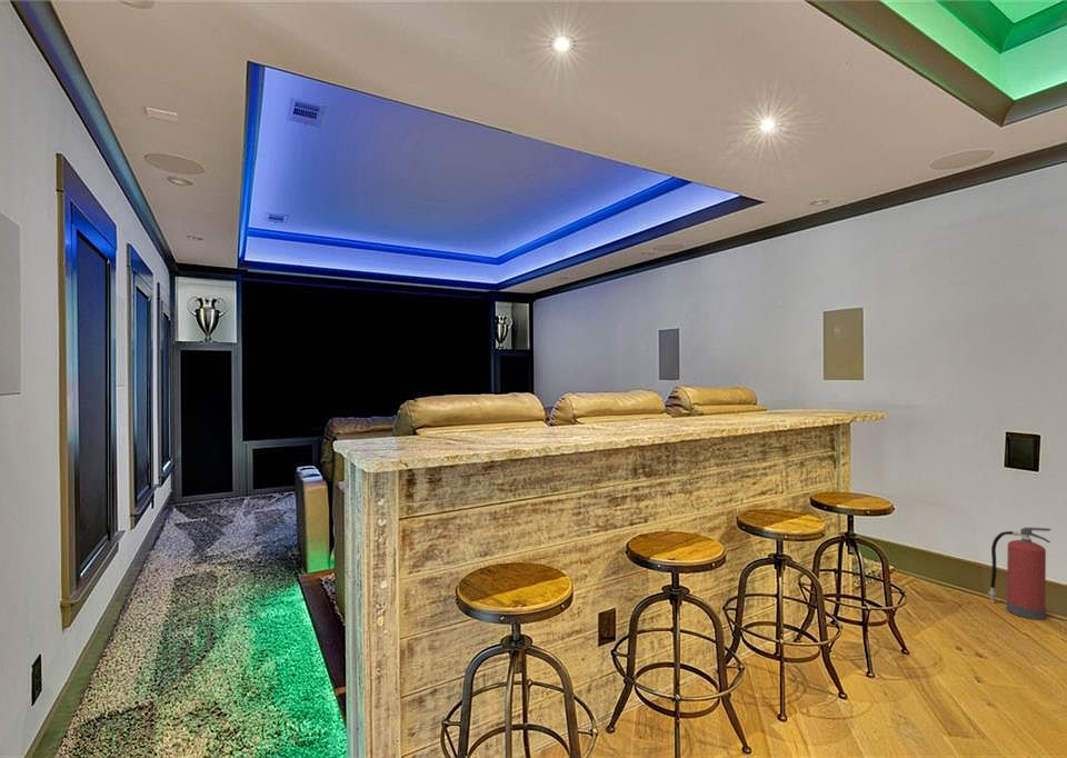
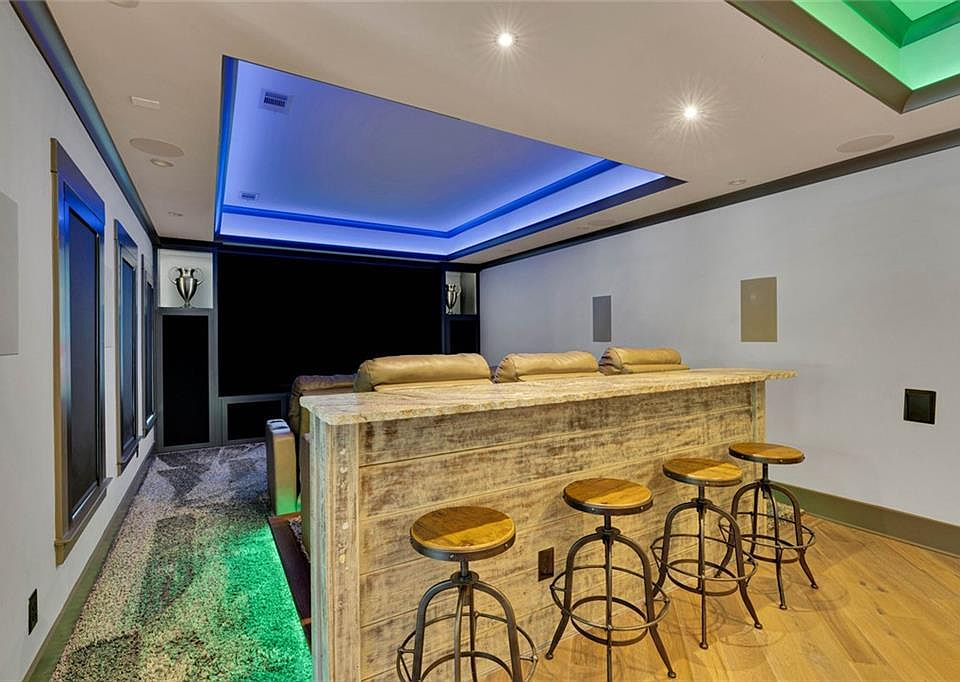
- fire extinguisher [987,527,1053,621]
